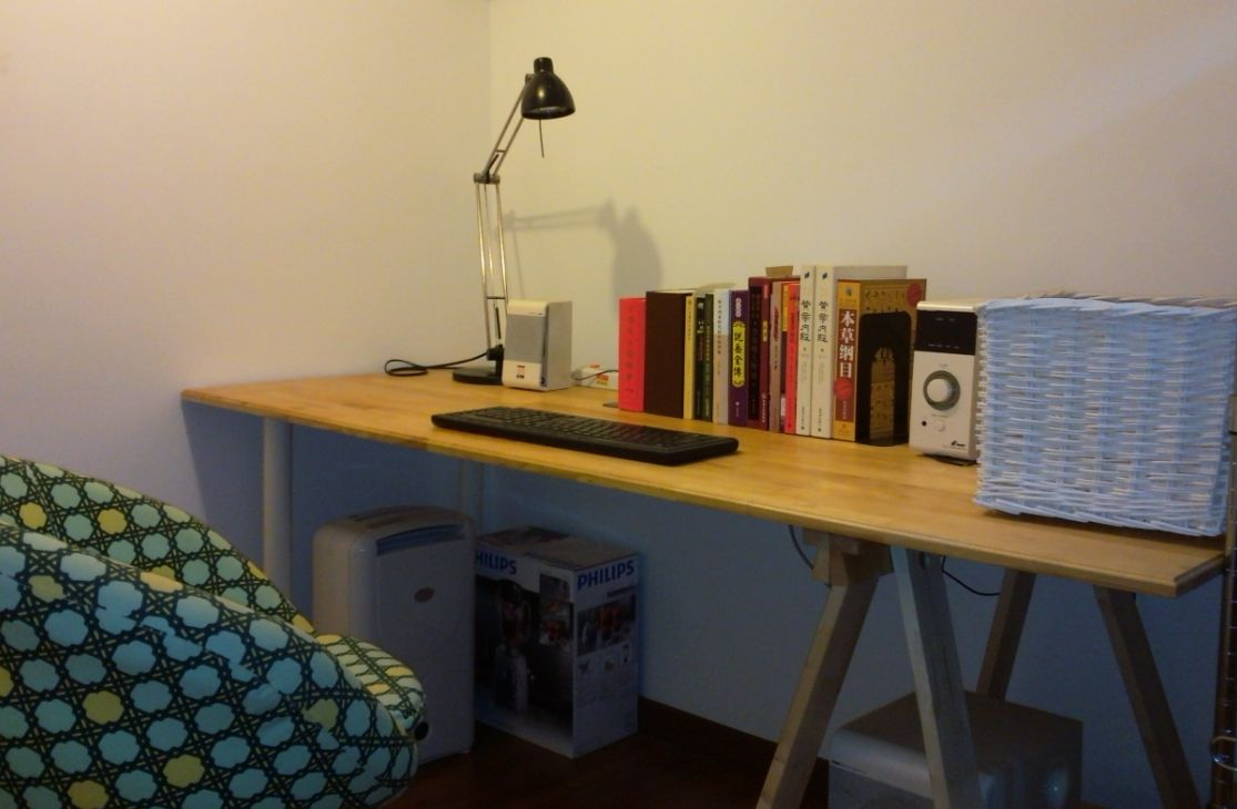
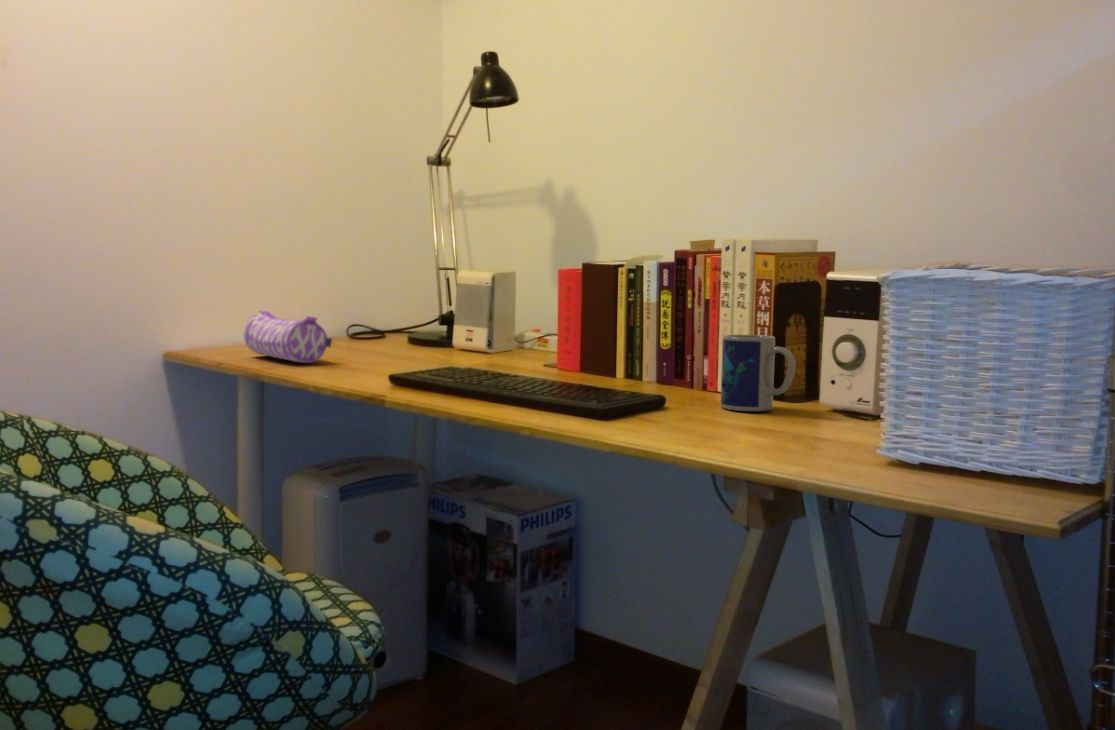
+ pencil case [243,310,333,364]
+ mug [720,334,796,412]
